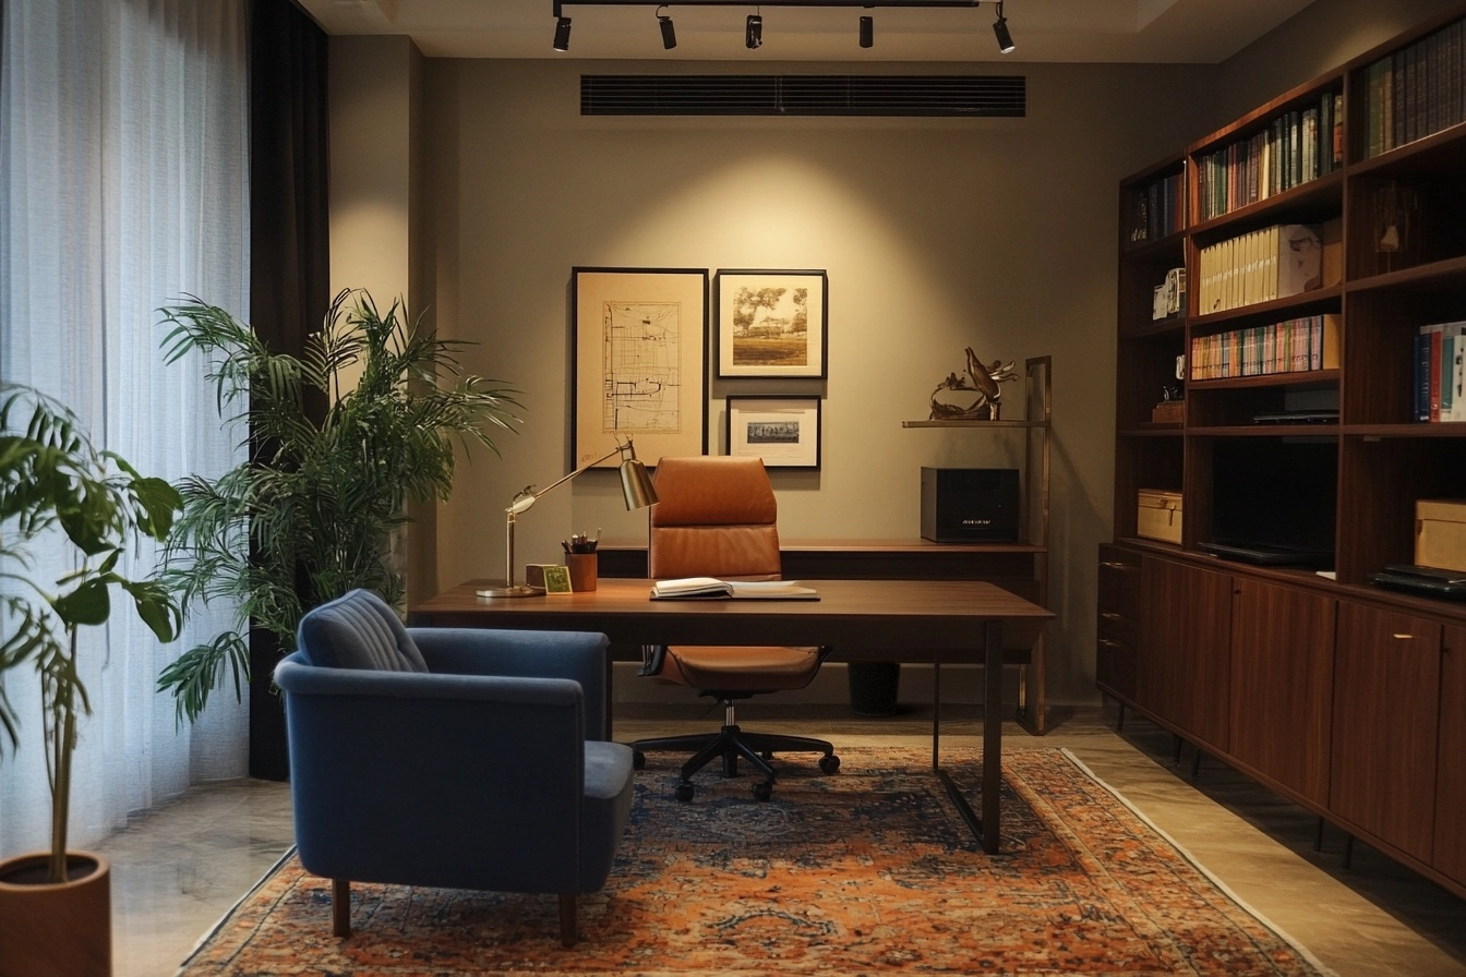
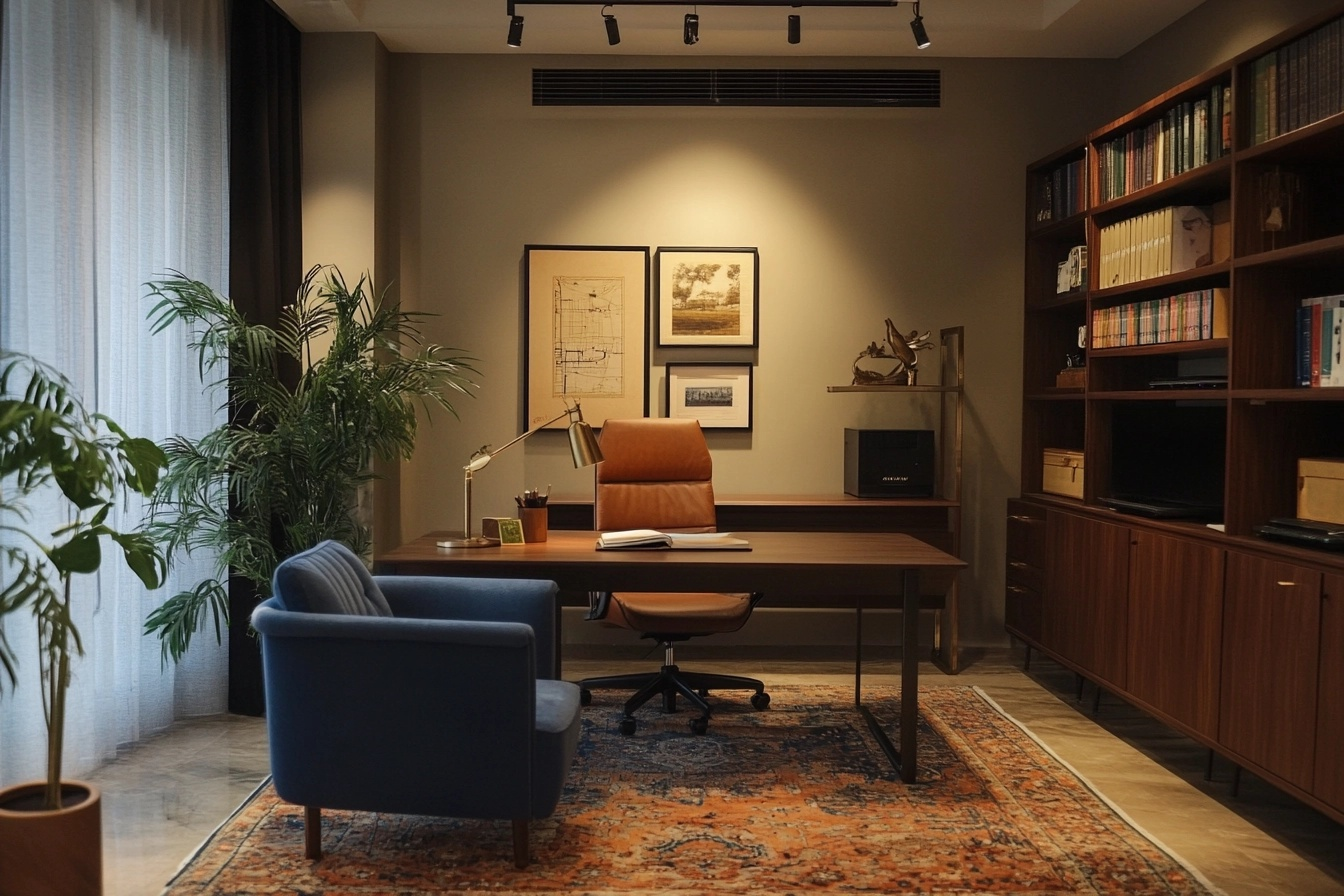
- wastebasket [846,660,902,717]
